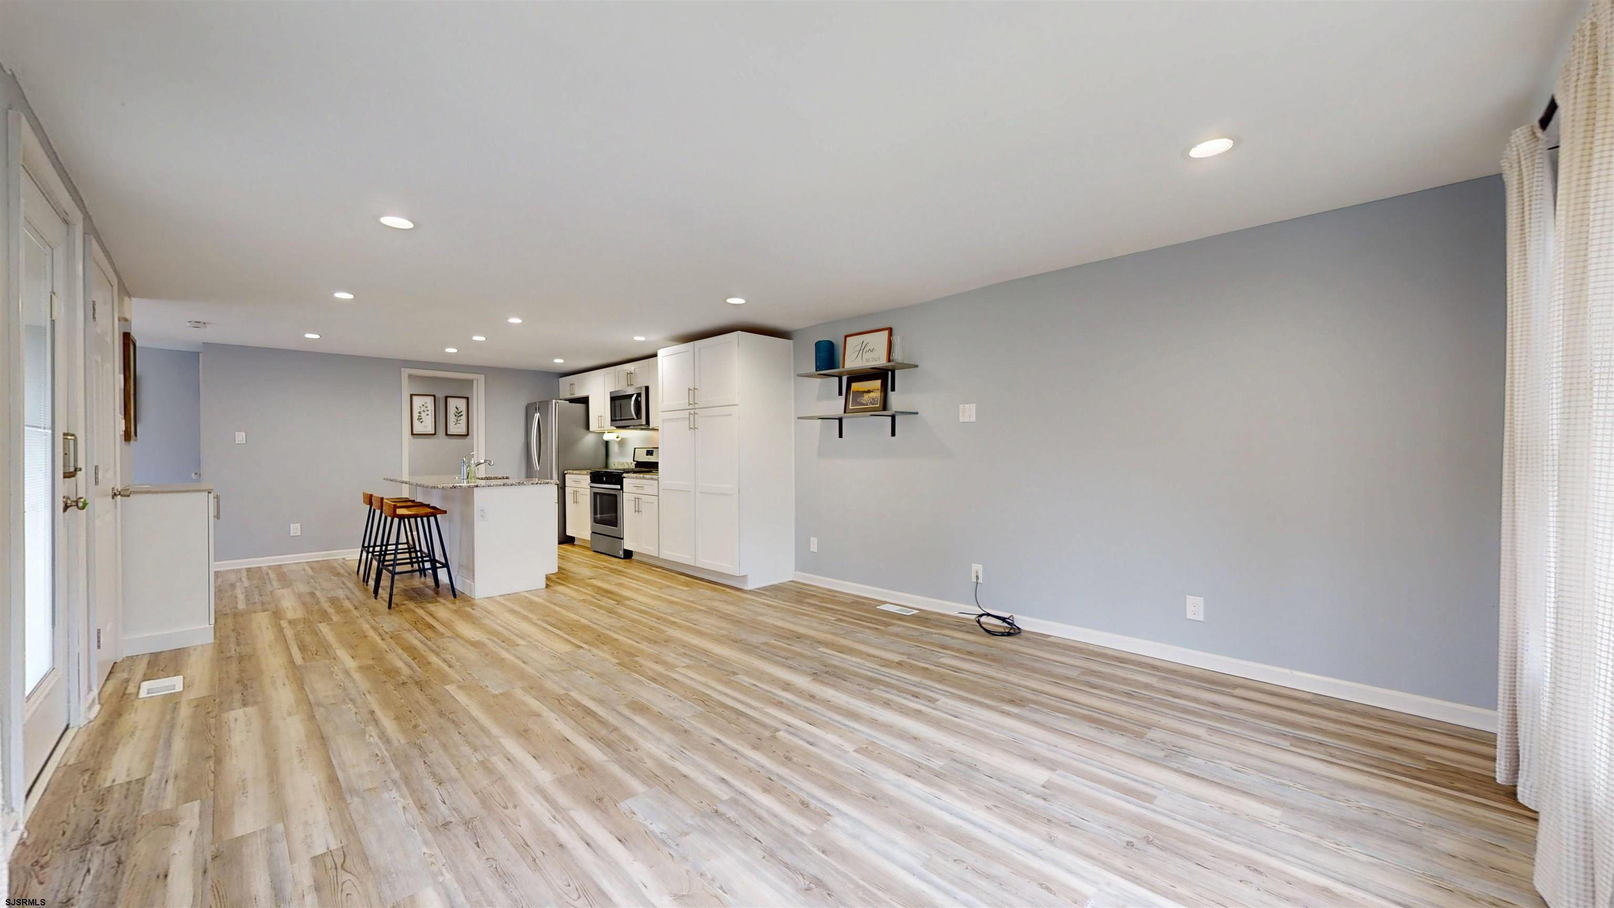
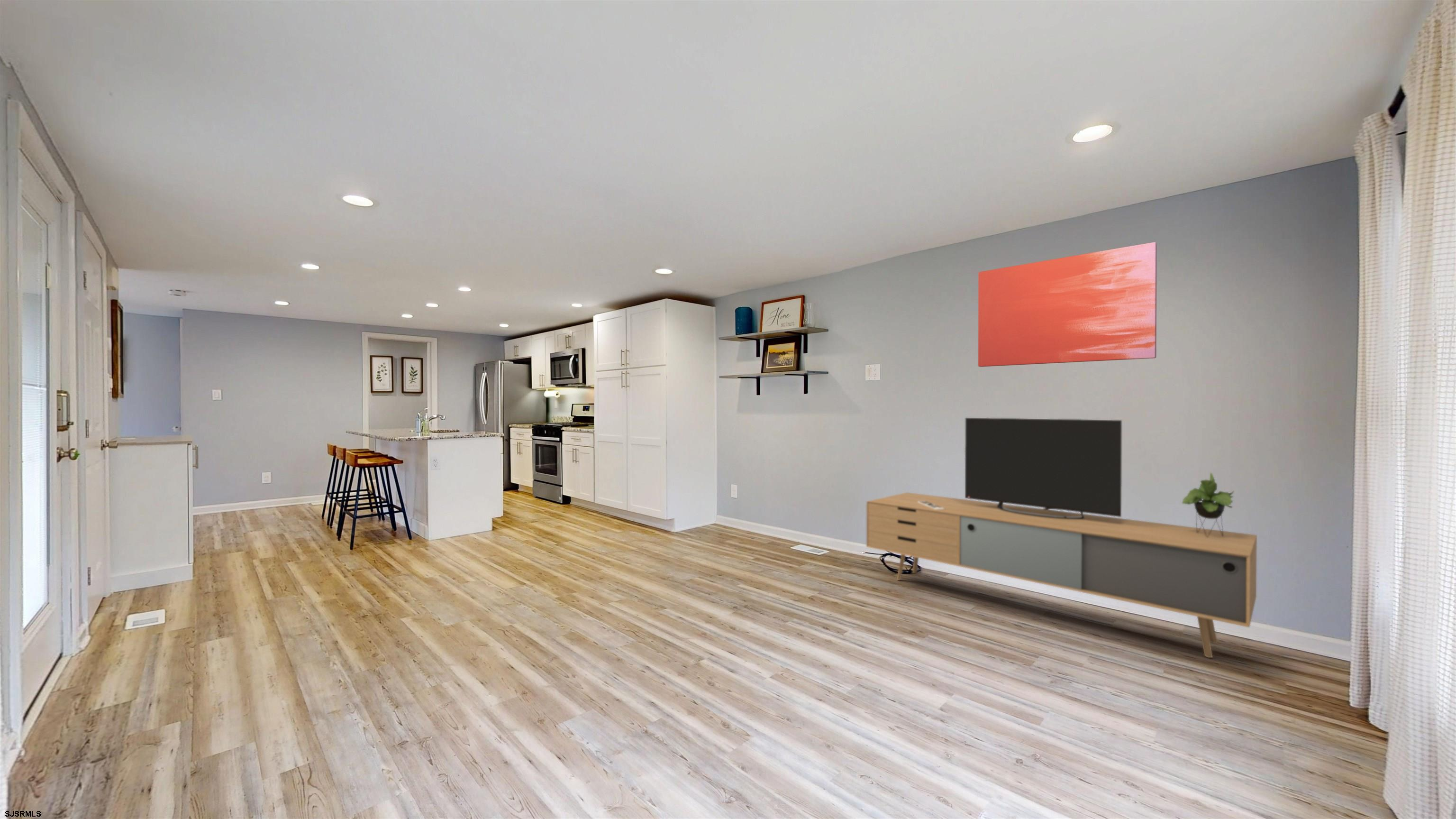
+ wall art [978,242,1157,367]
+ media console [866,417,1257,658]
